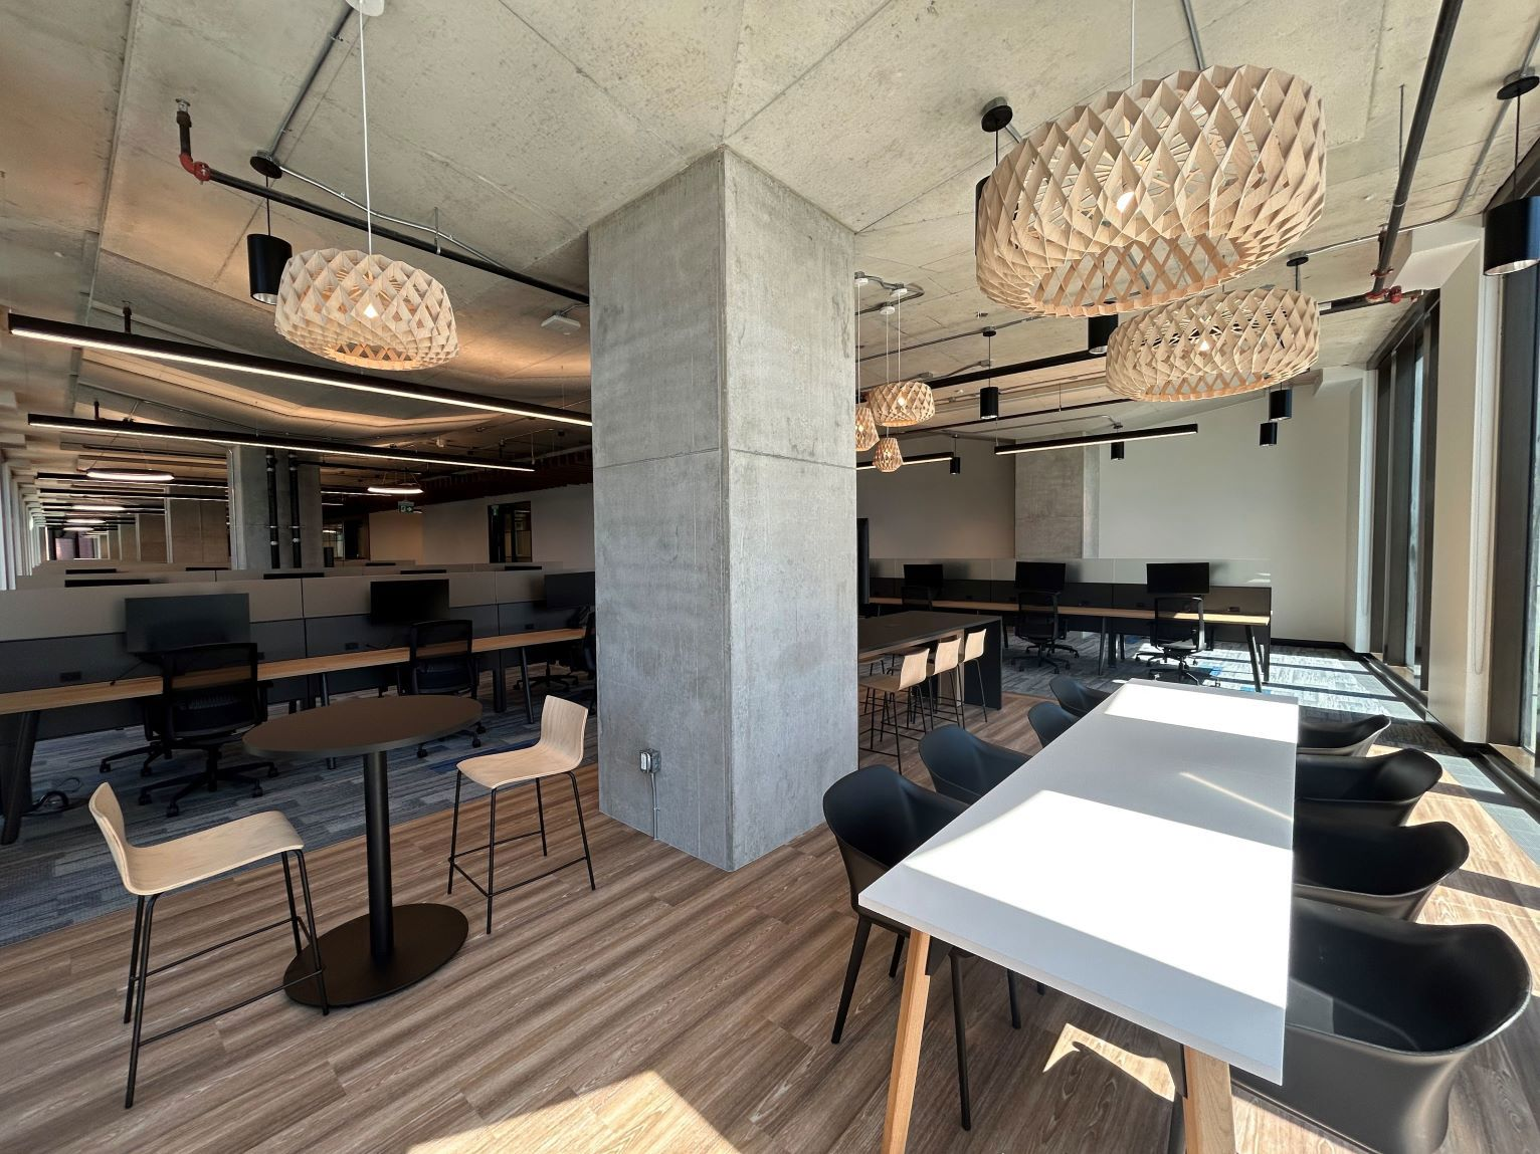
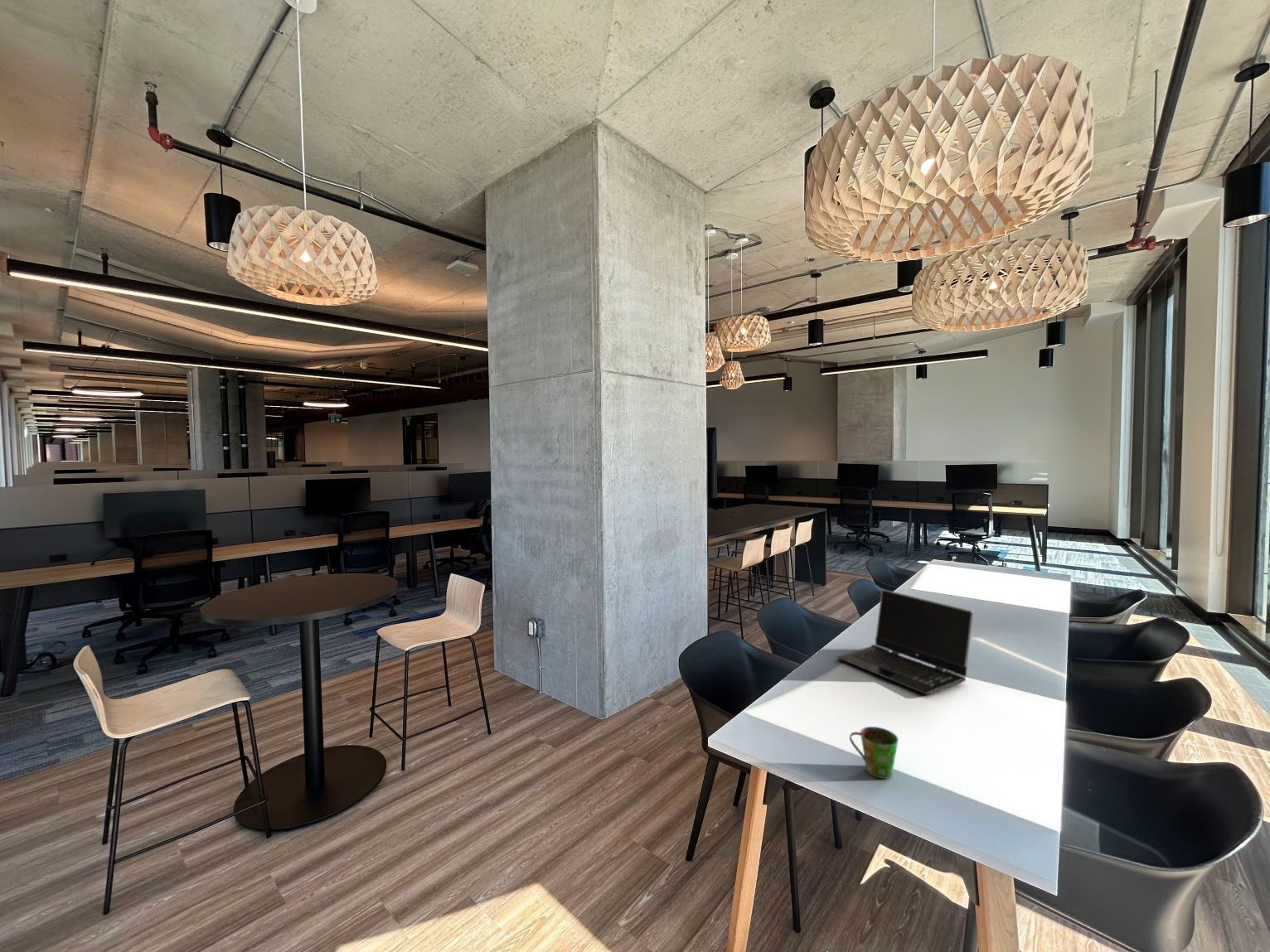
+ cup [849,726,899,780]
+ laptop computer [836,588,974,695]
